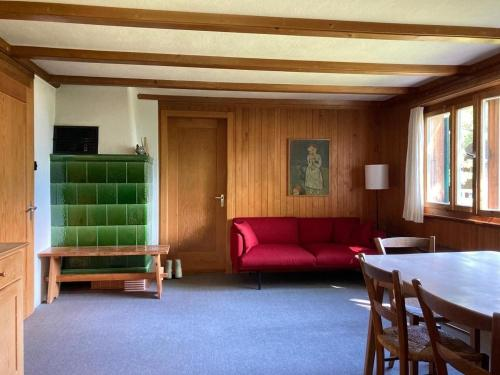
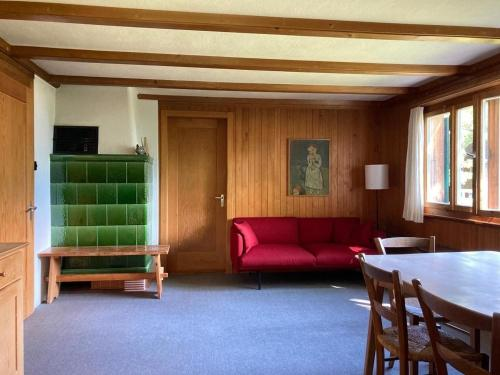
- boots [165,258,183,280]
